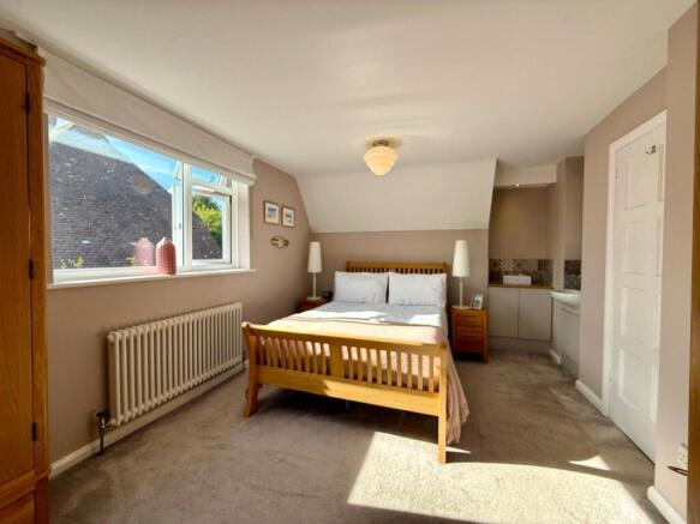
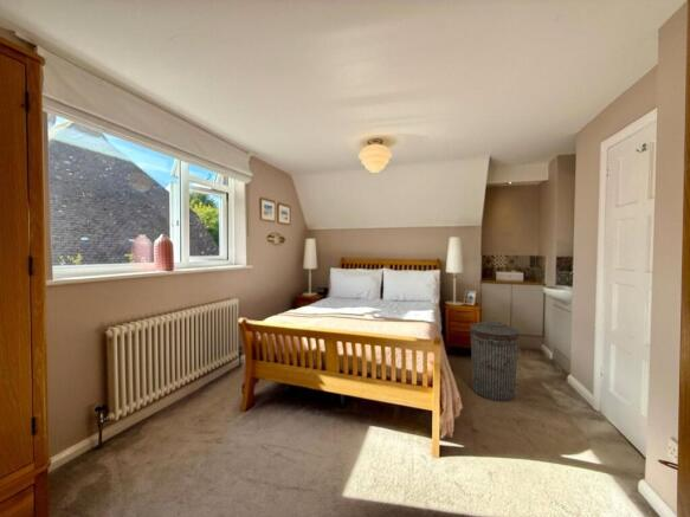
+ trash can [469,317,521,402]
